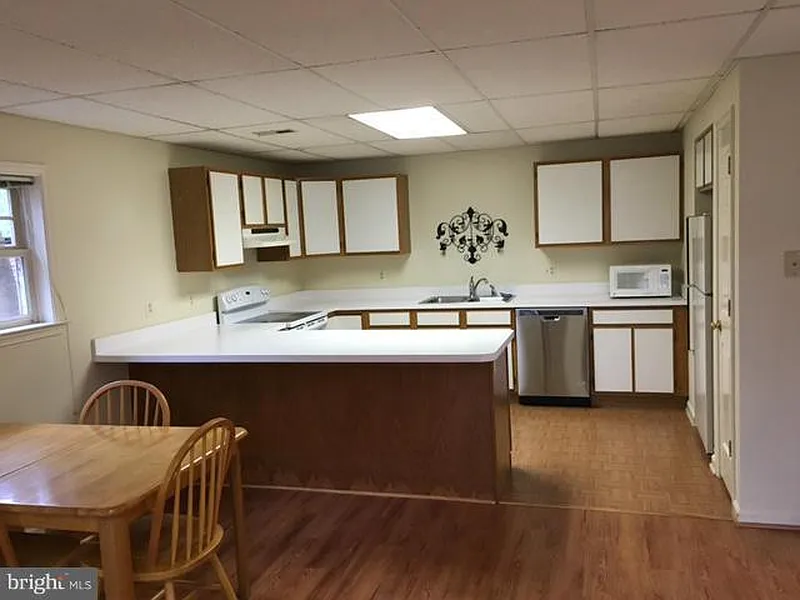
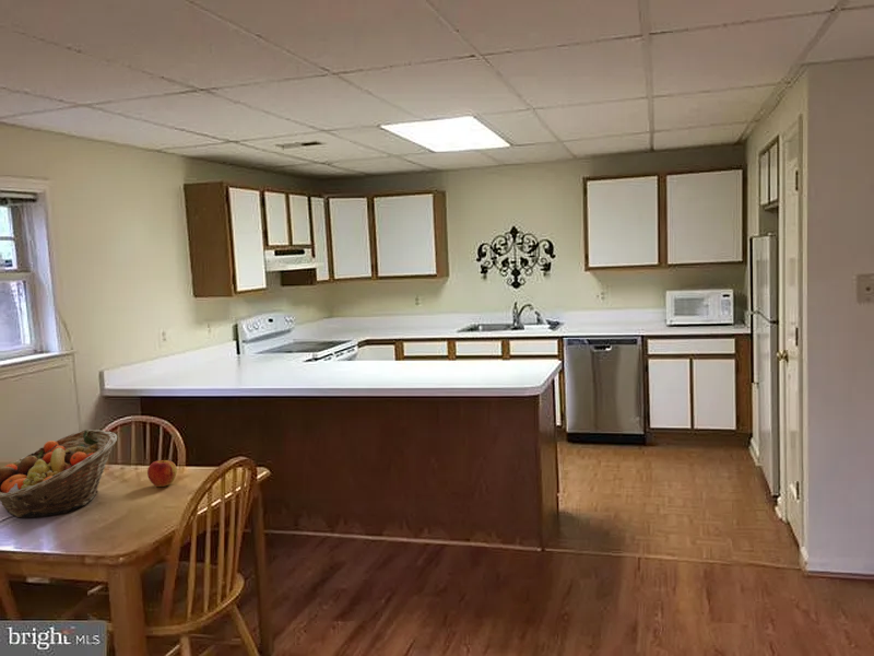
+ fruit basket [0,429,118,518]
+ apple [146,457,178,488]
